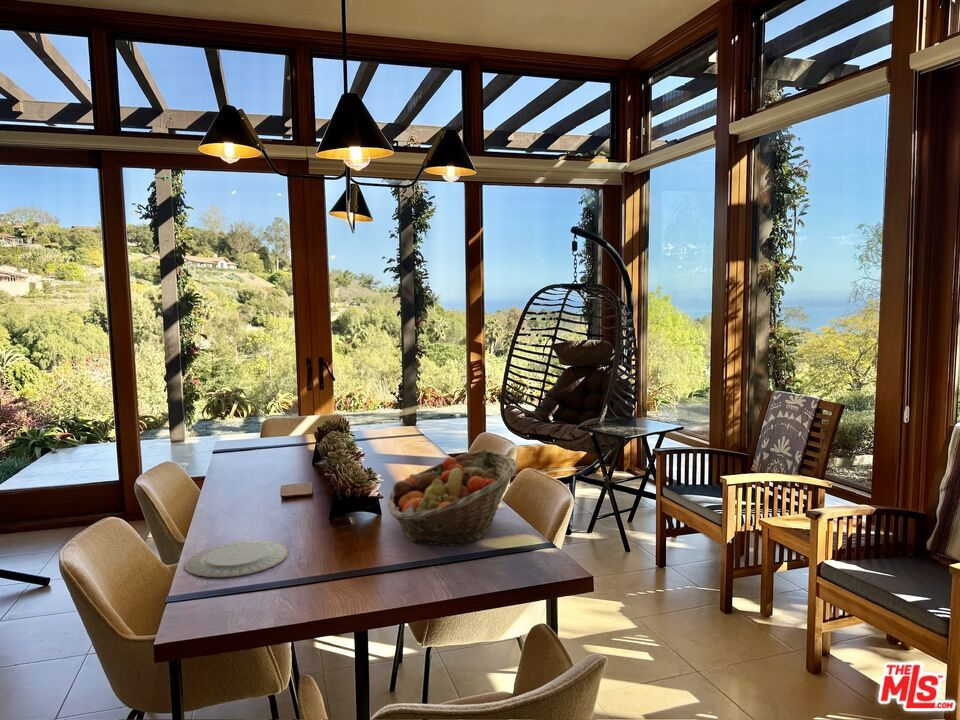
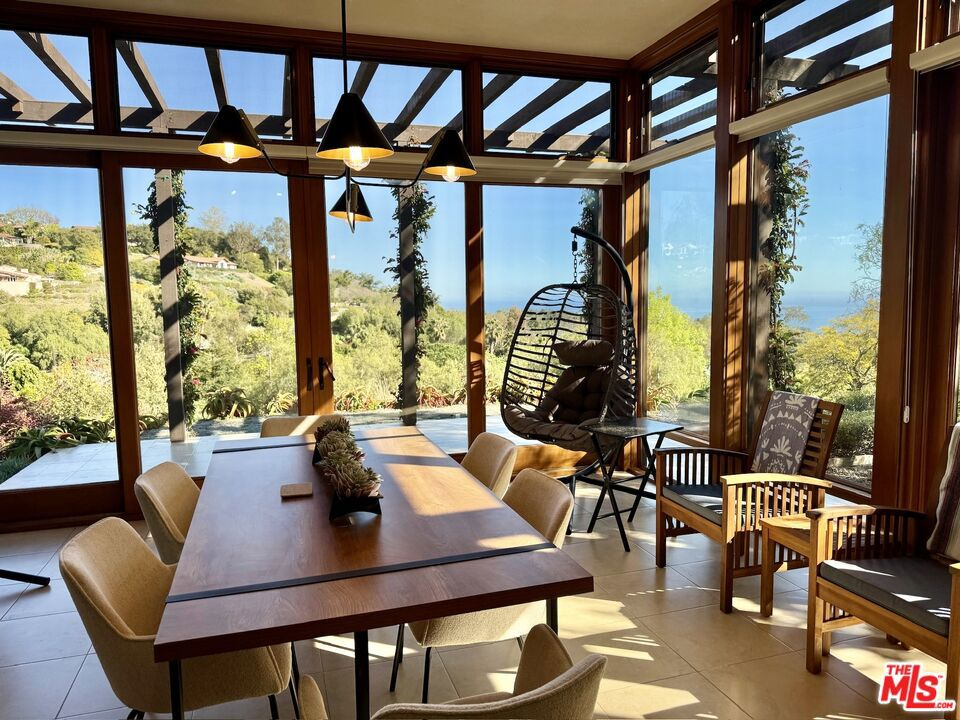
- fruit basket [387,449,518,547]
- chinaware [184,540,289,578]
